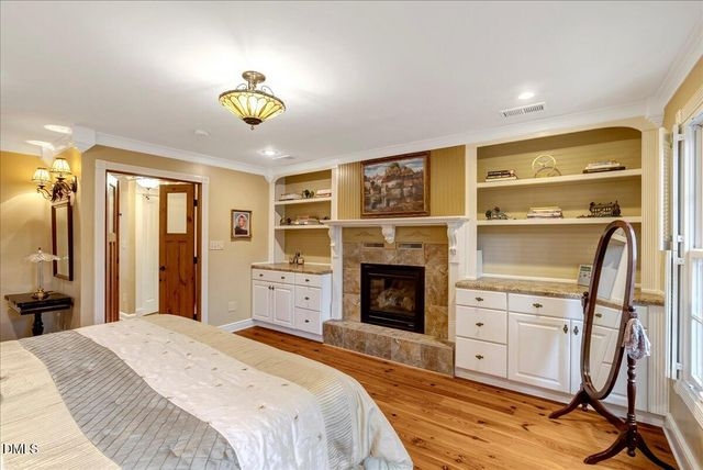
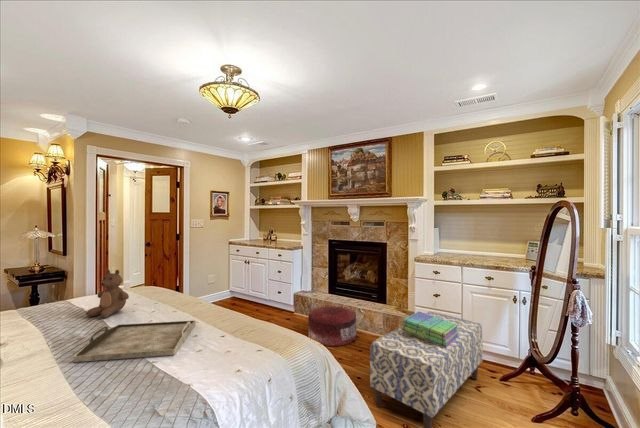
+ stack of books [401,310,460,347]
+ serving tray [73,319,197,363]
+ bench [369,311,484,428]
+ pouf [307,305,358,347]
+ teddy bear [85,268,130,319]
